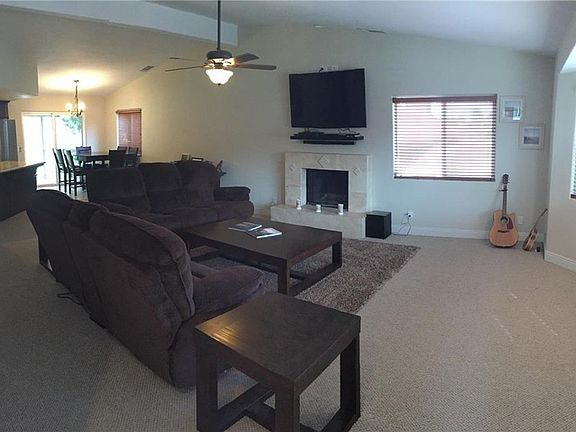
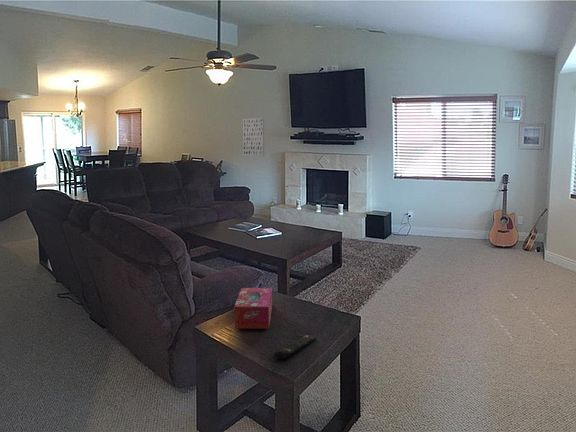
+ wall art [242,117,265,157]
+ tissue box [233,287,273,330]
+ remote control [273,334,317,360]
